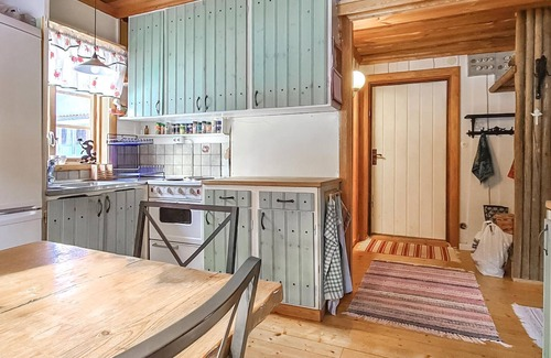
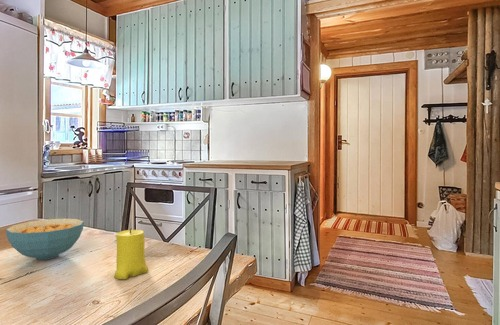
+ cereal bowl [5,218,85,261]
+ candle [113,227,149,280]
